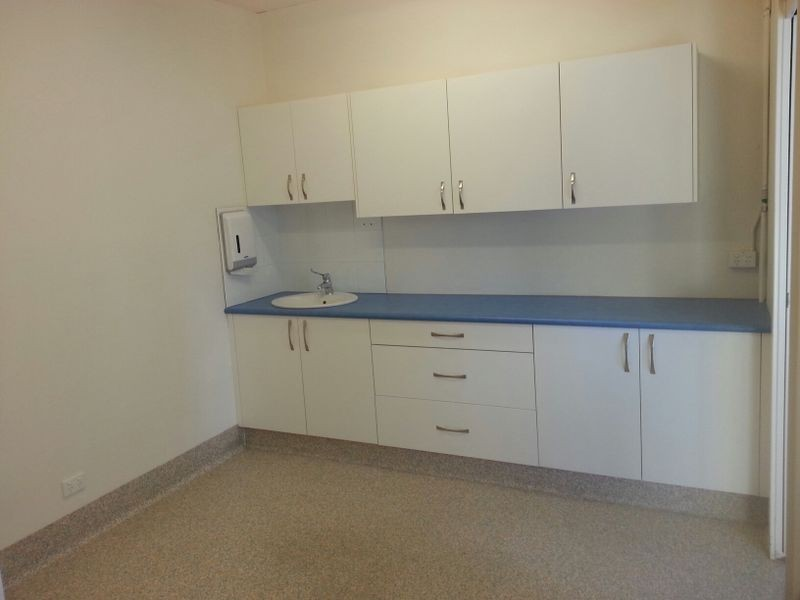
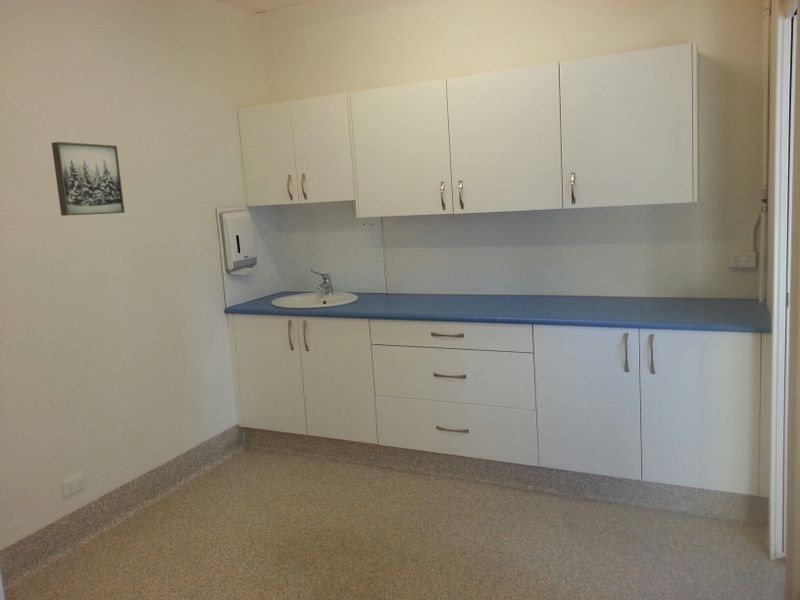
+ wall art [51,141,126,217]
